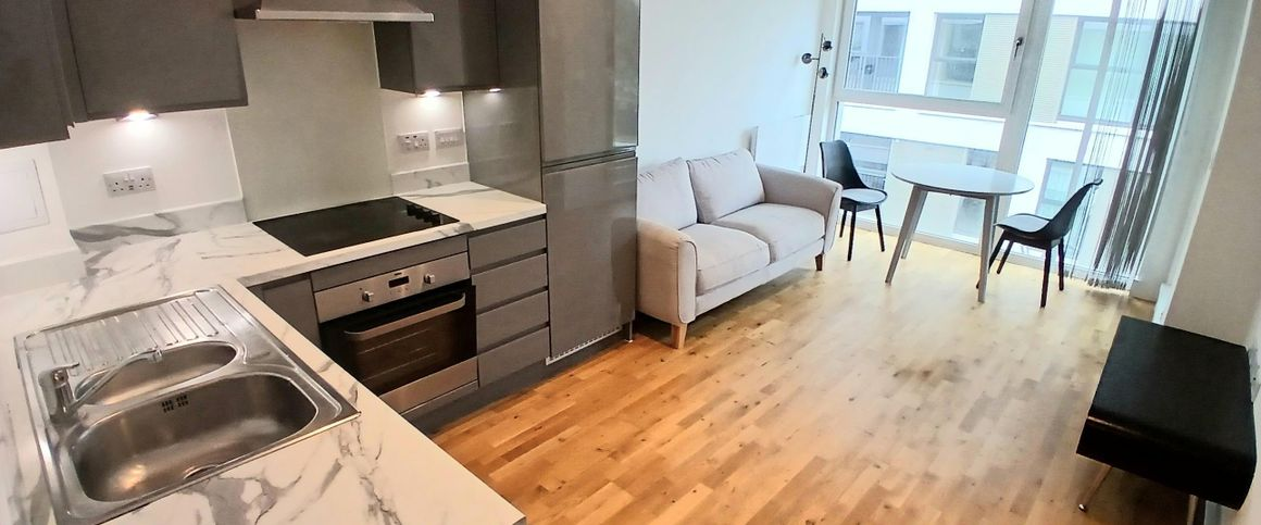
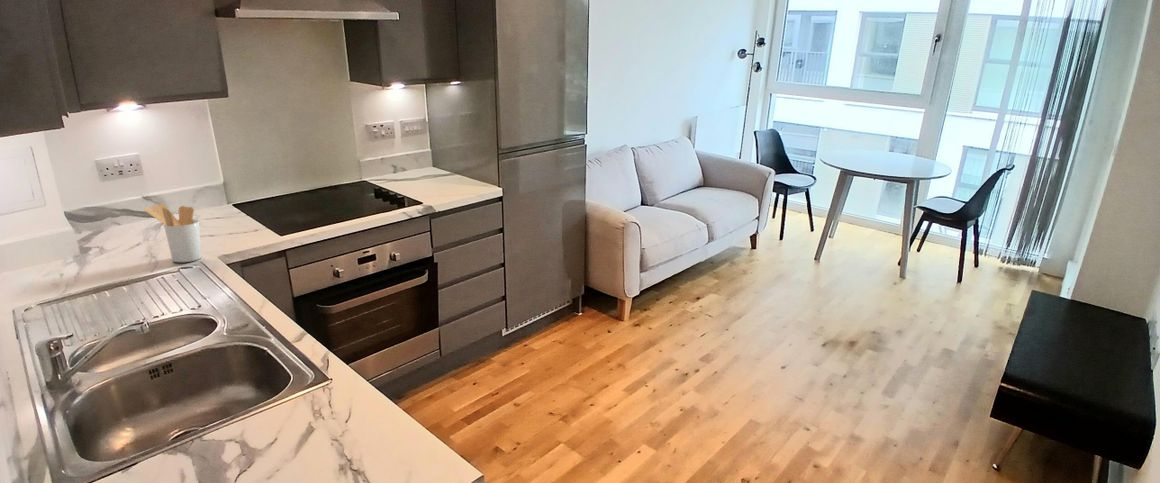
+ utensil holder [143,203,203,263]
